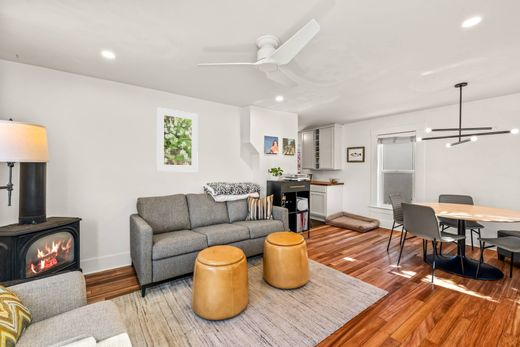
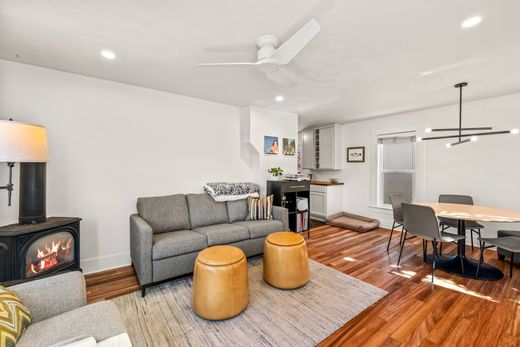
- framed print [155,106,199,172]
